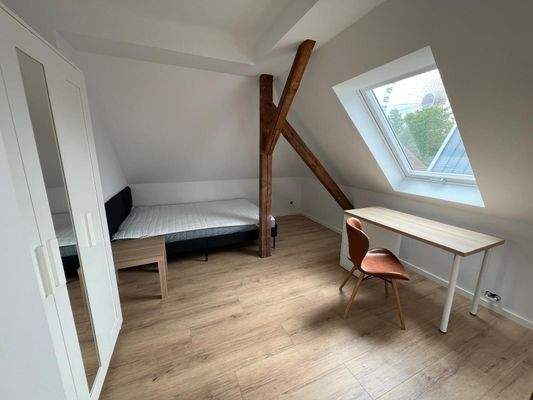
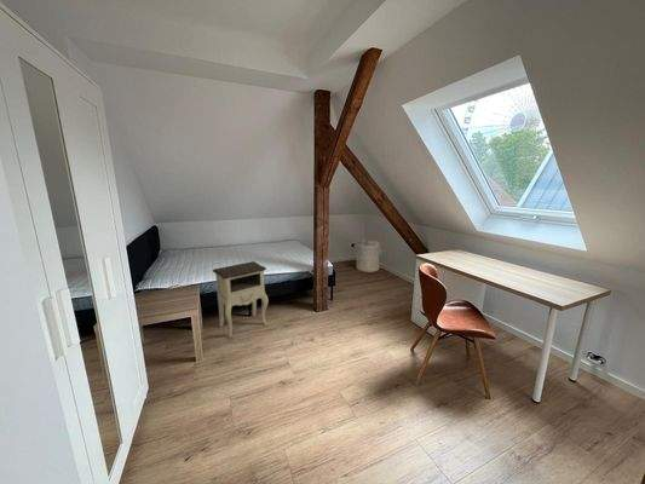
+ laundry hamper [356,238,386,273]
+ nightstand [212,260,270,339]
